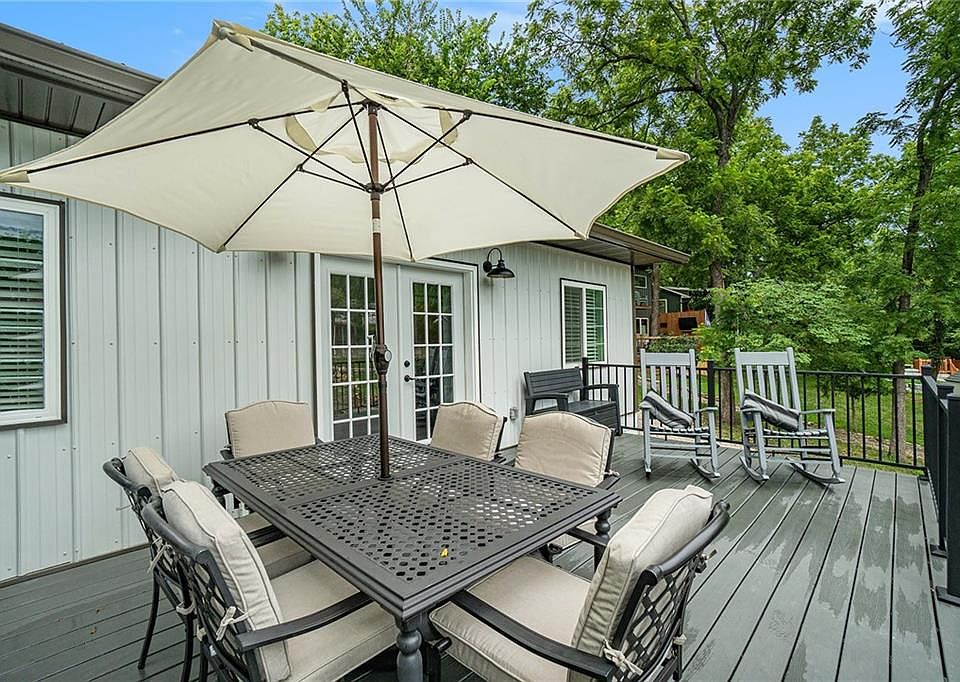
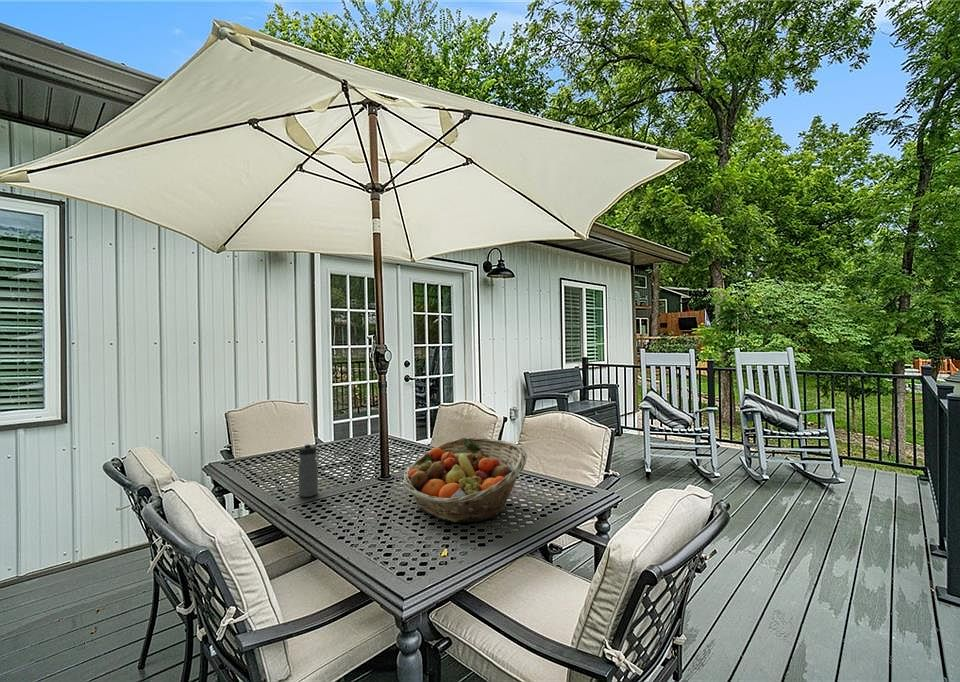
+ water bottle [297,443,319,498]
+ fruit basket [401,437,528,523]
